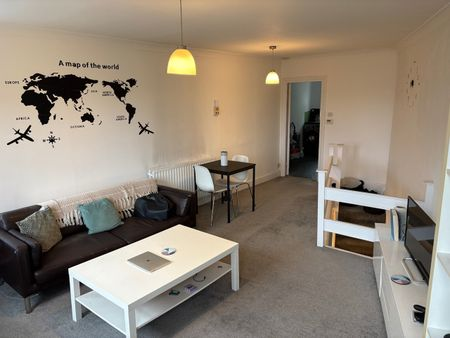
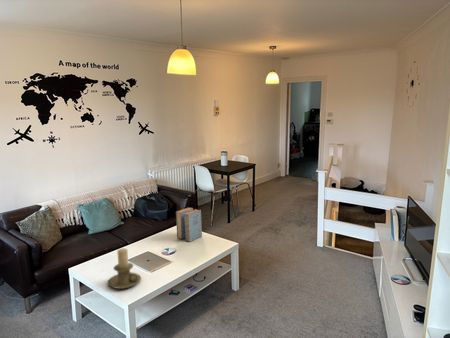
+ book [175,206,203,243]
+ candle holder [106,247,142,290]
